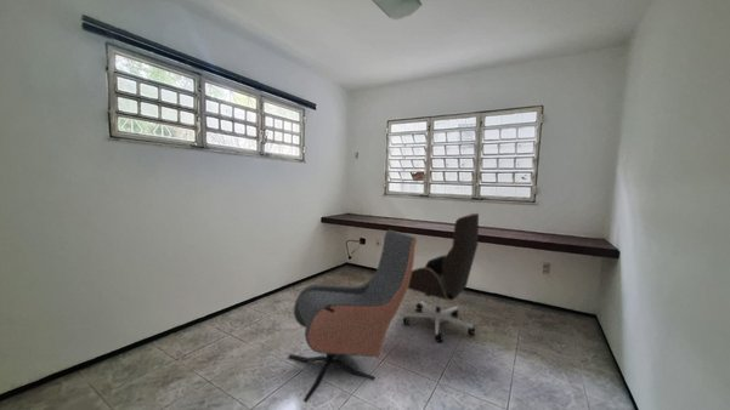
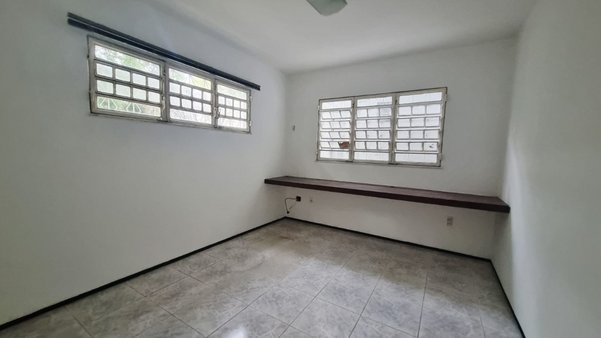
- armchair [288,228,418,404]
- office chair [402,212,480,343]
